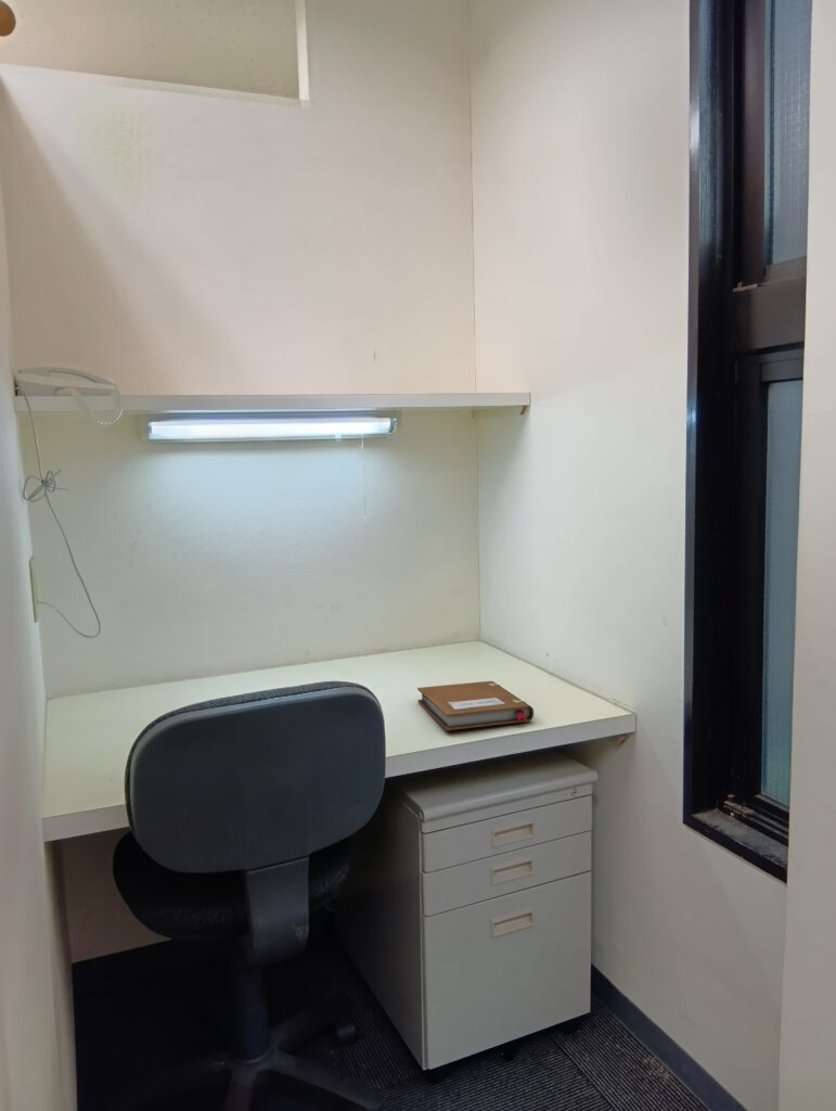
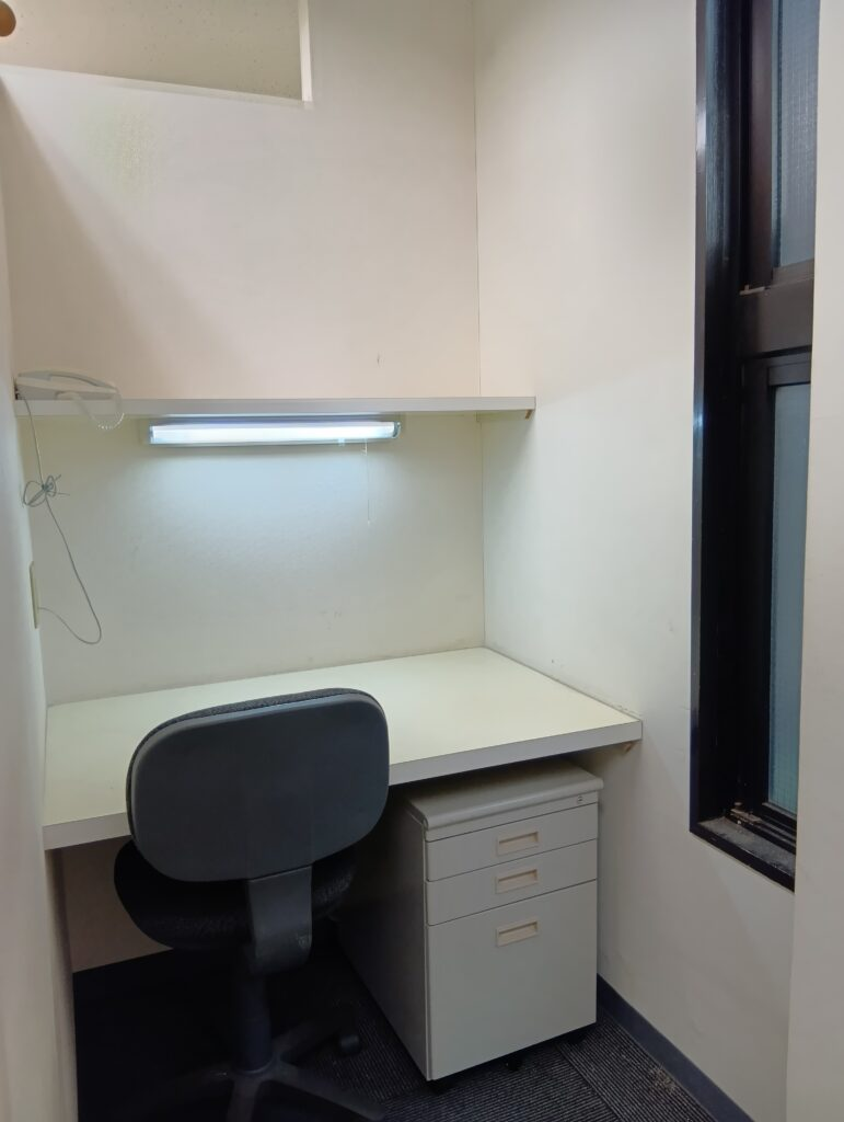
- notebook [416,680,535,731]
